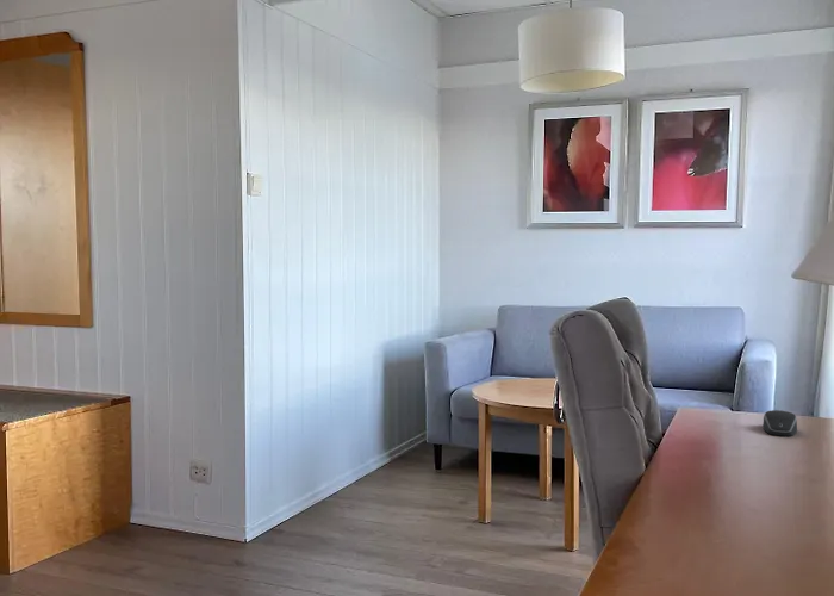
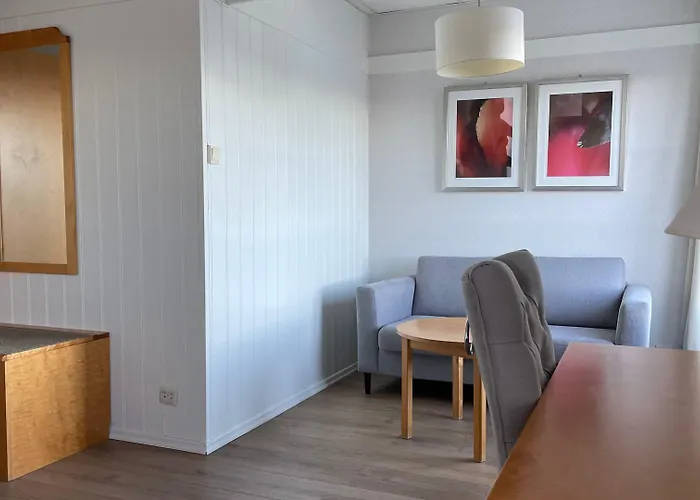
- computer mouse [761,409,798,437]
